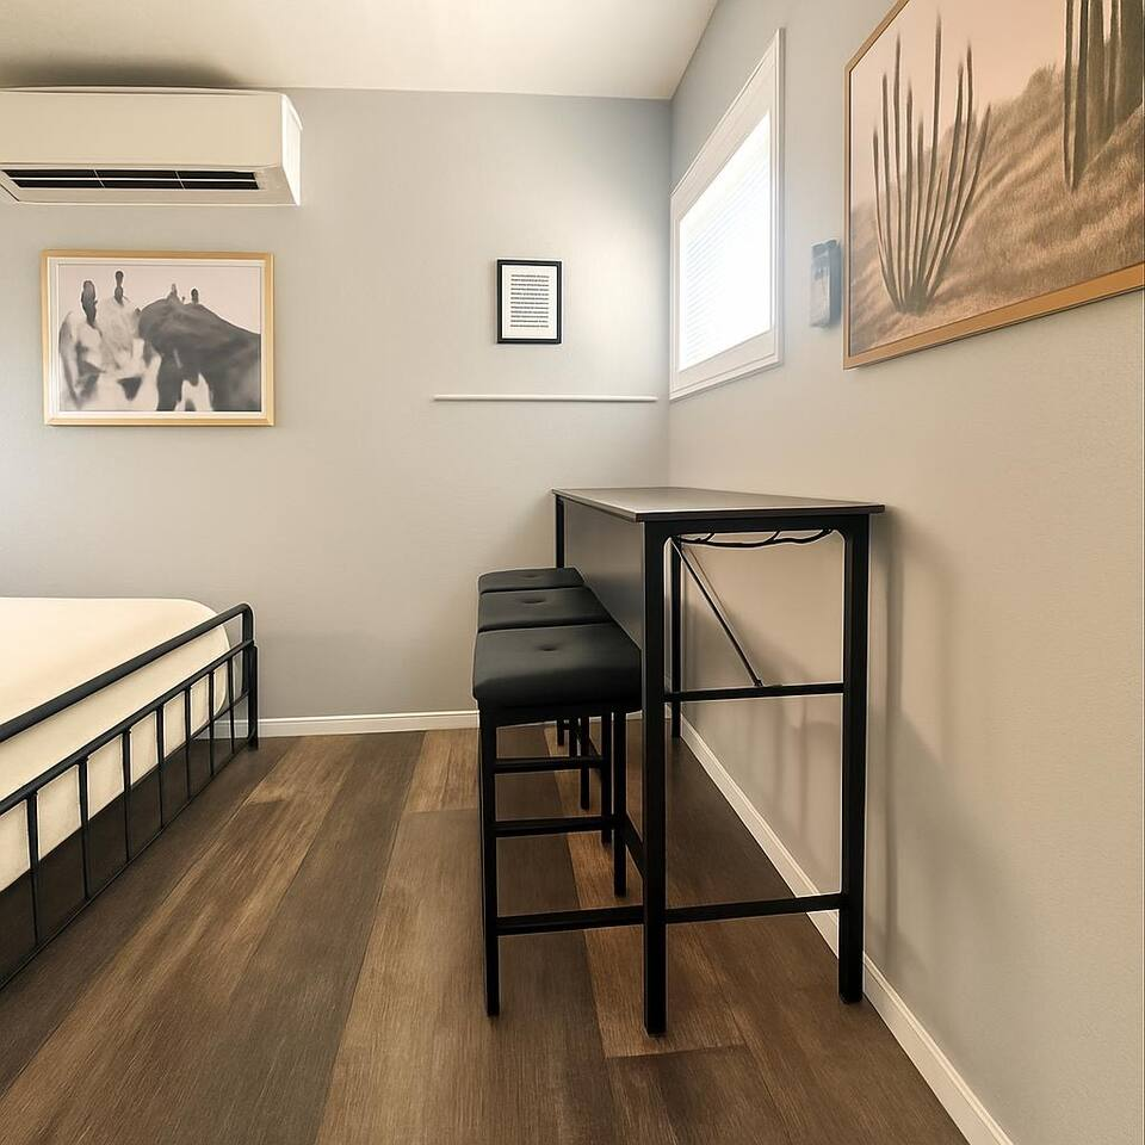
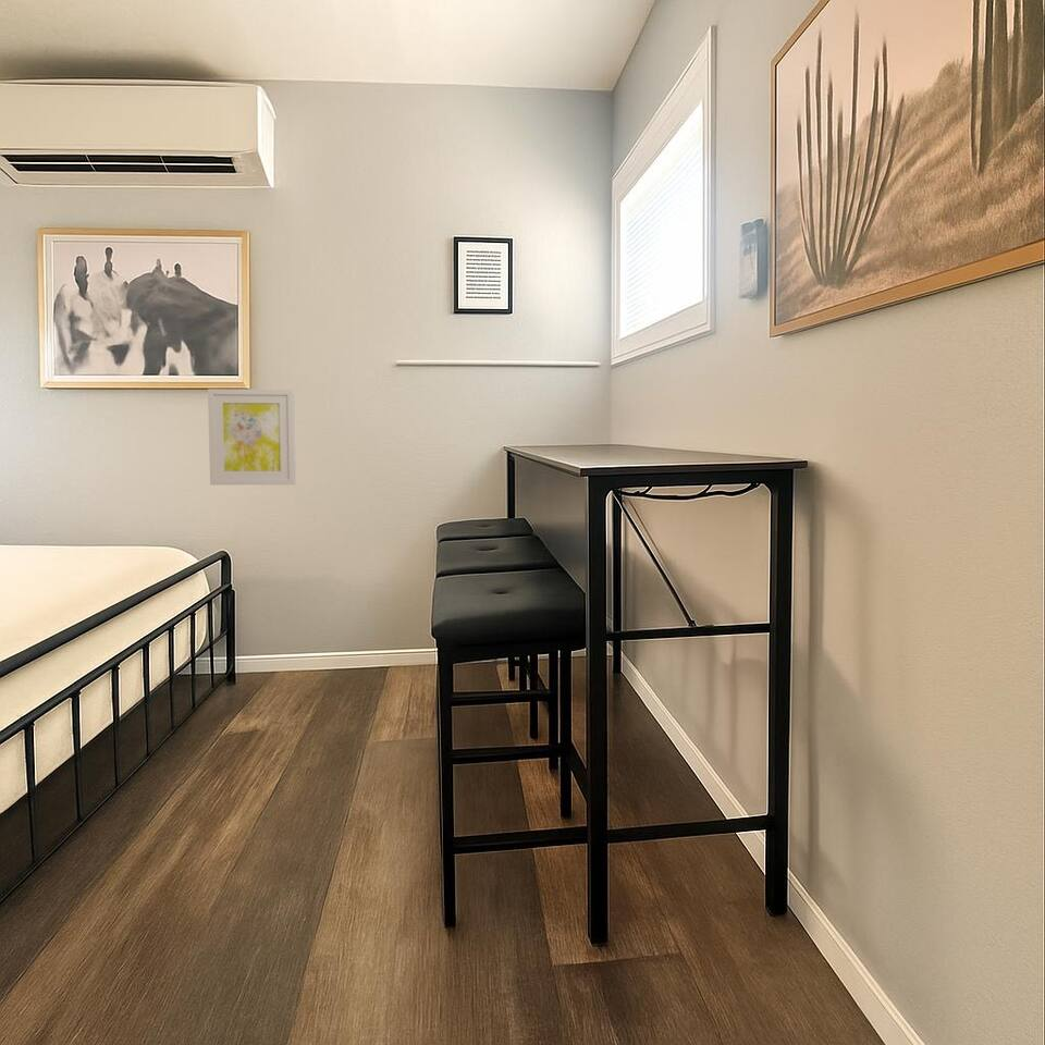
+ wall art [207,388,297,485]
